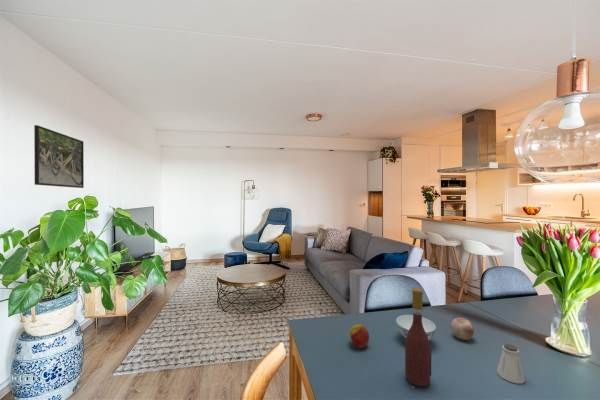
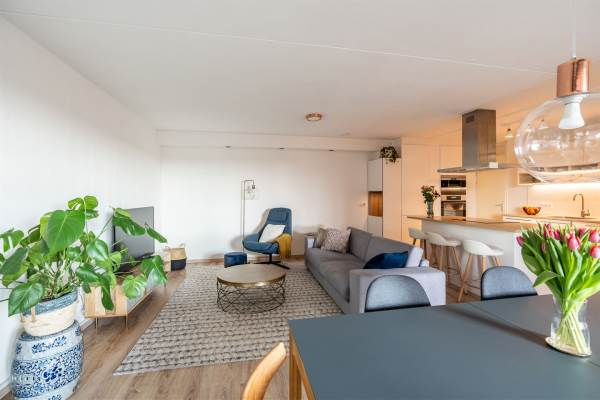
- chinaware [395,314,437,341]
- saltshaker [496,343,526,384]
- apple [450,317,475,341]
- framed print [33,124,85,189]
- wine bottle [404,288,432,387]
- apple [349,323,370,349]
